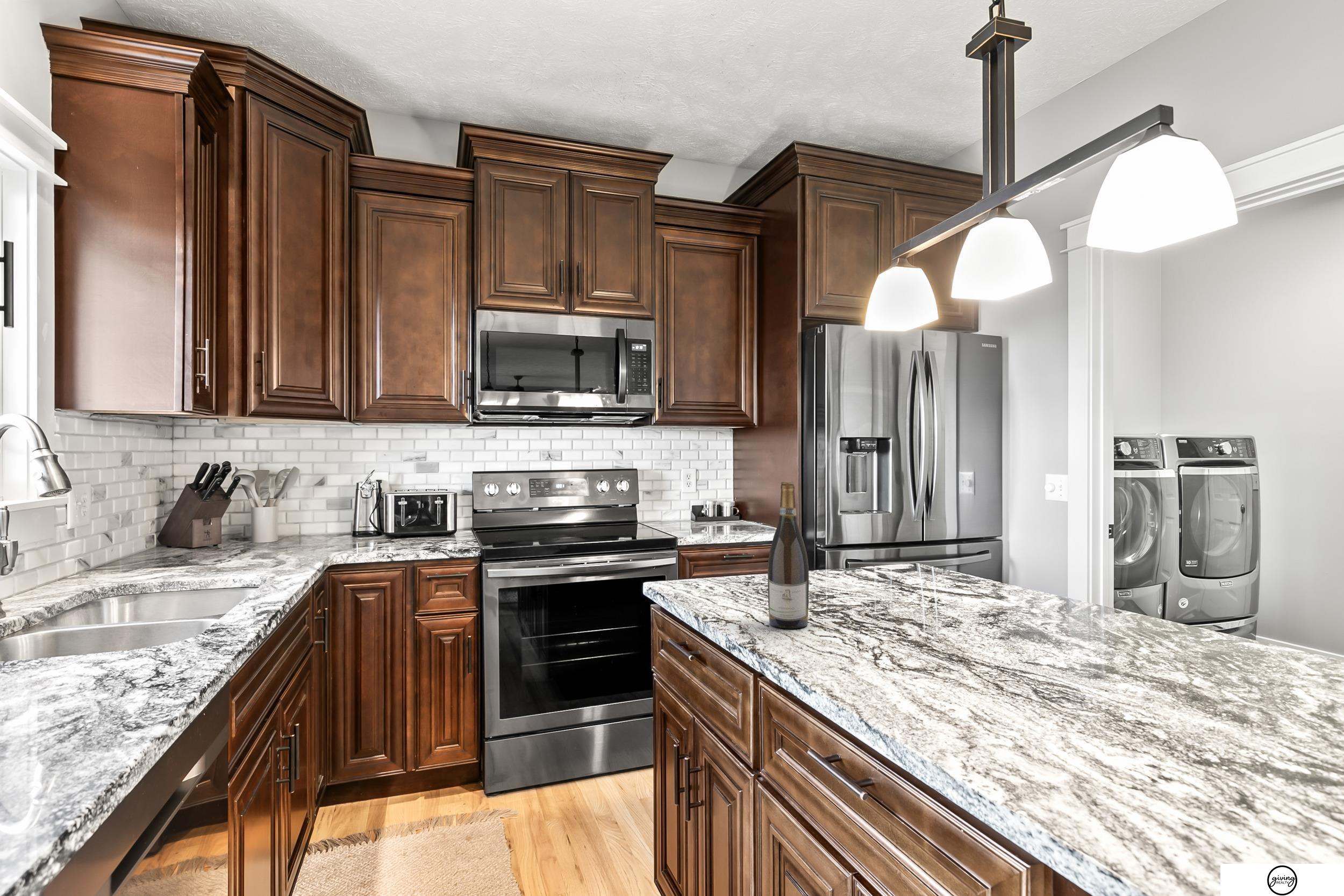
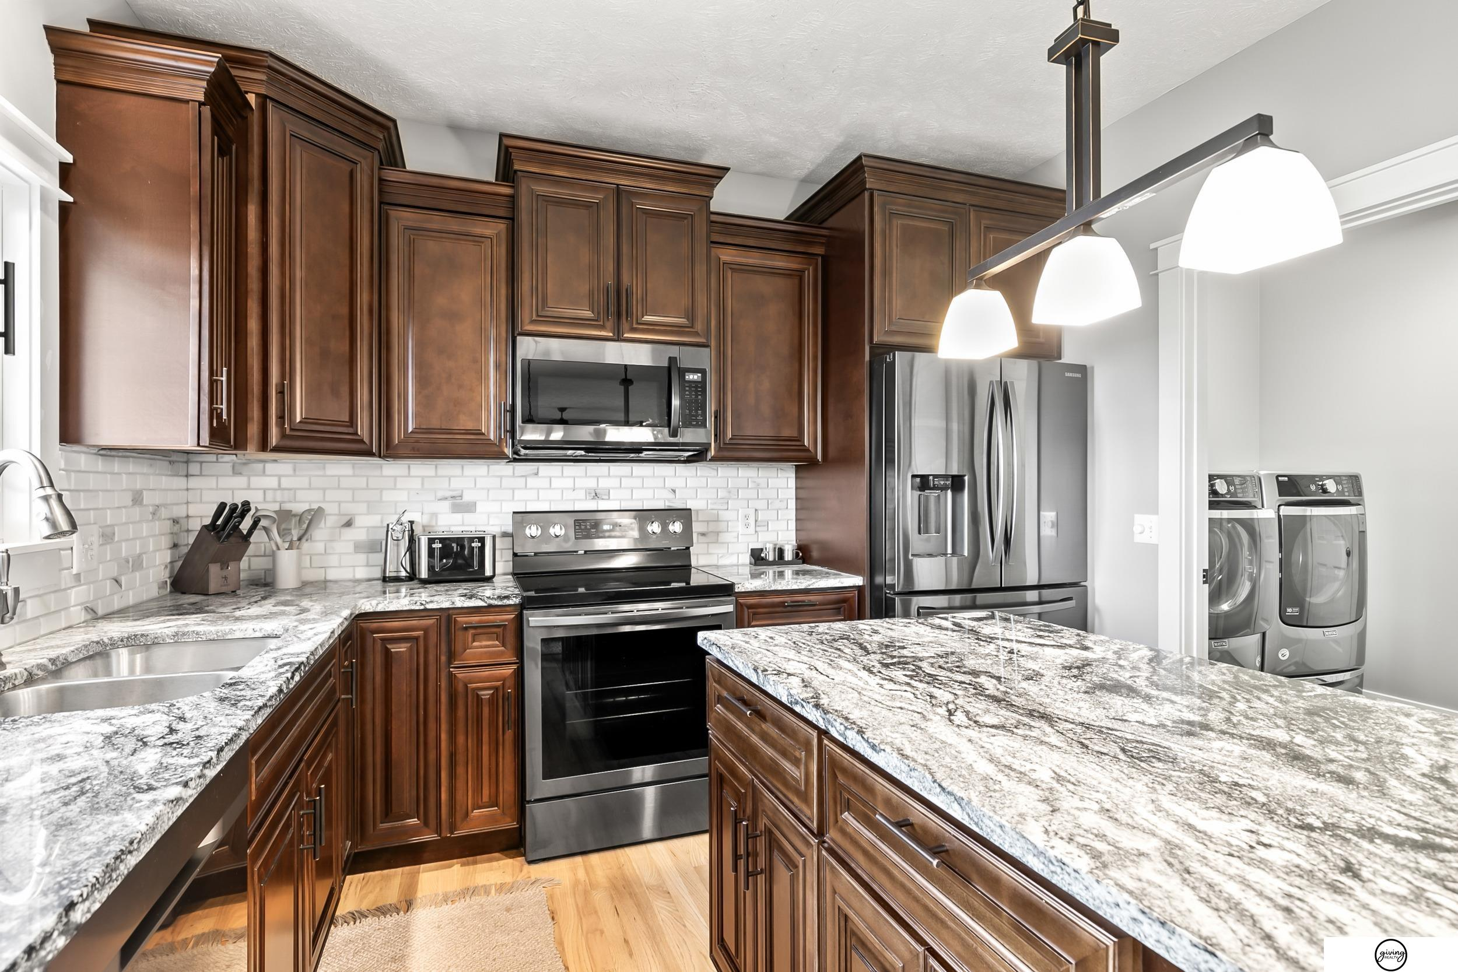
- wine bottle [767,481,809,629]
